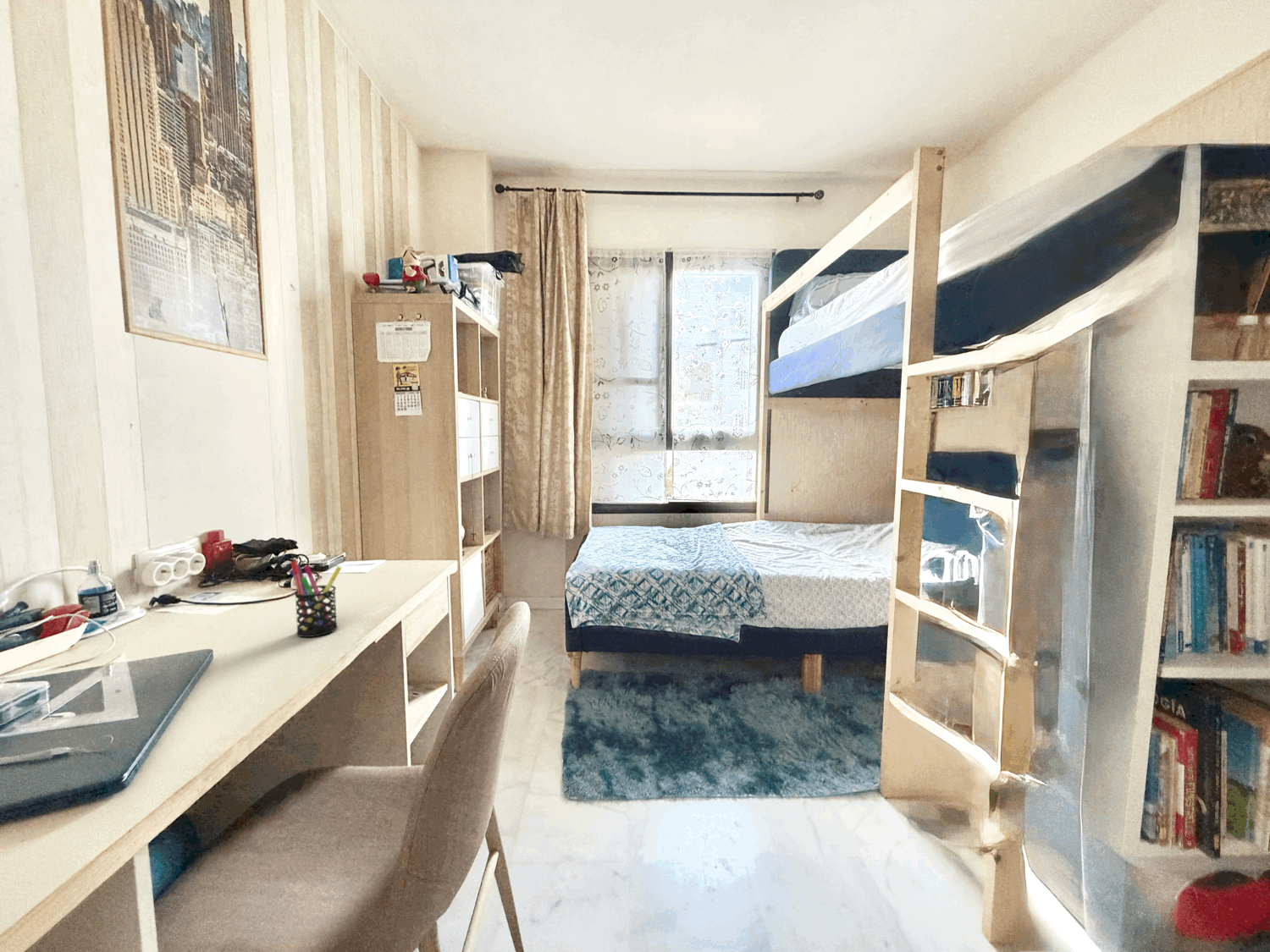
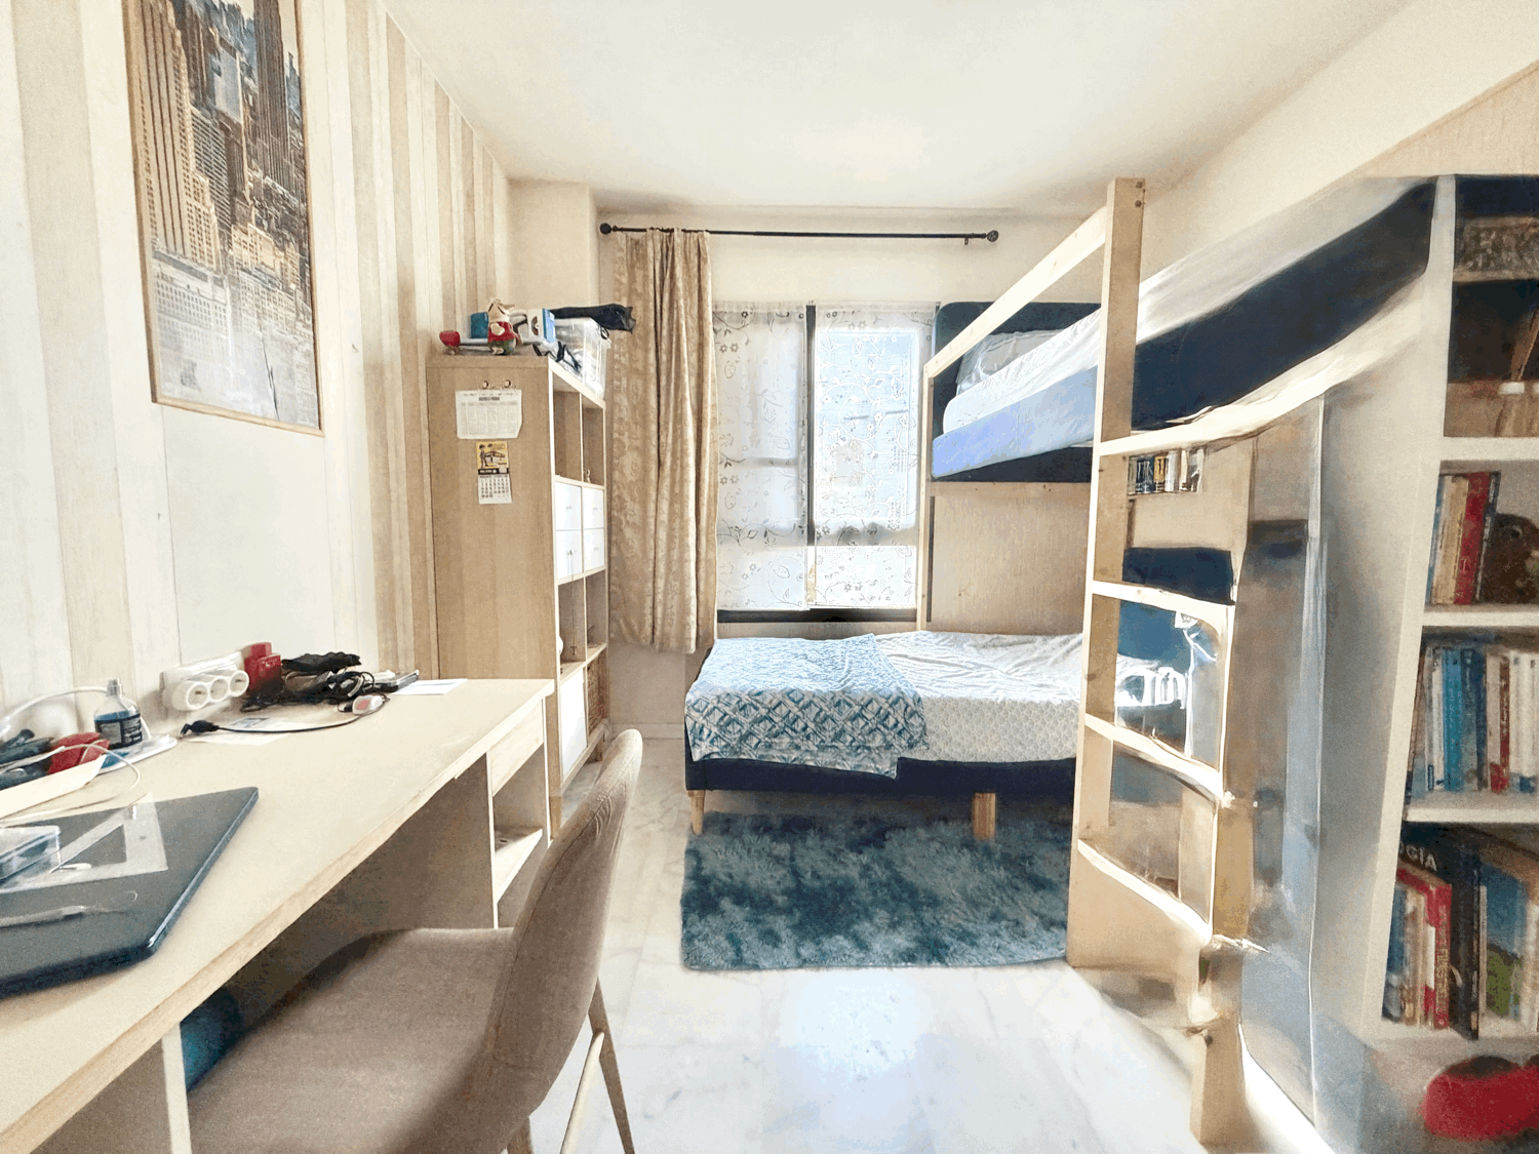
- pen holder [290,560,342,638]
